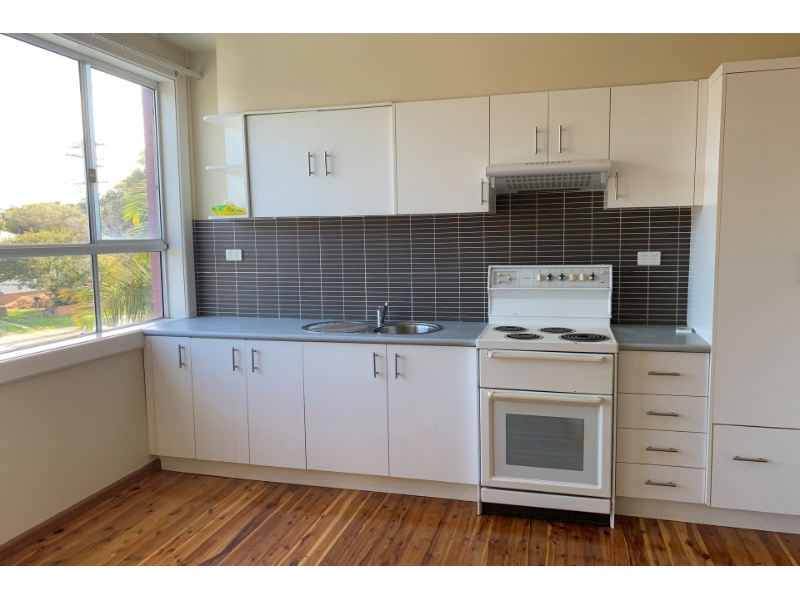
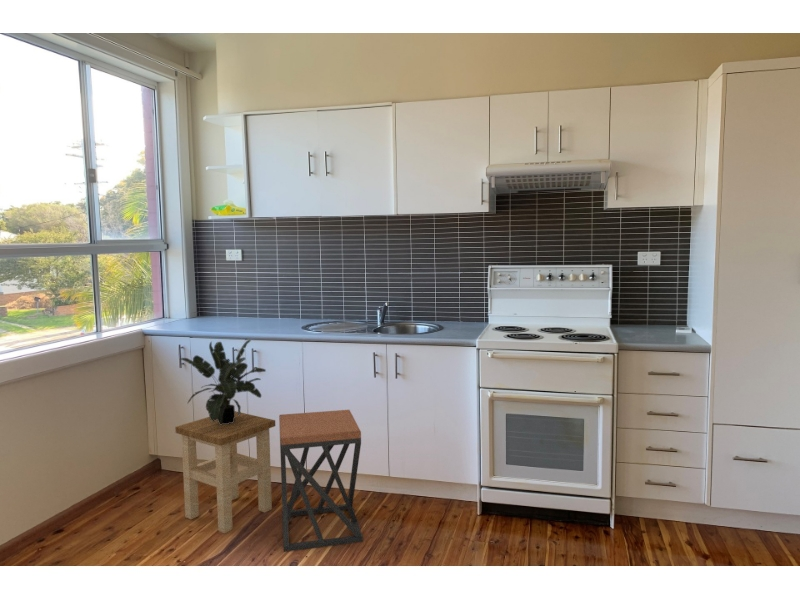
+ potted plant [179,339,267,425]
+ stool [174,410,276,534]
+ stool [278,409,364,553]
